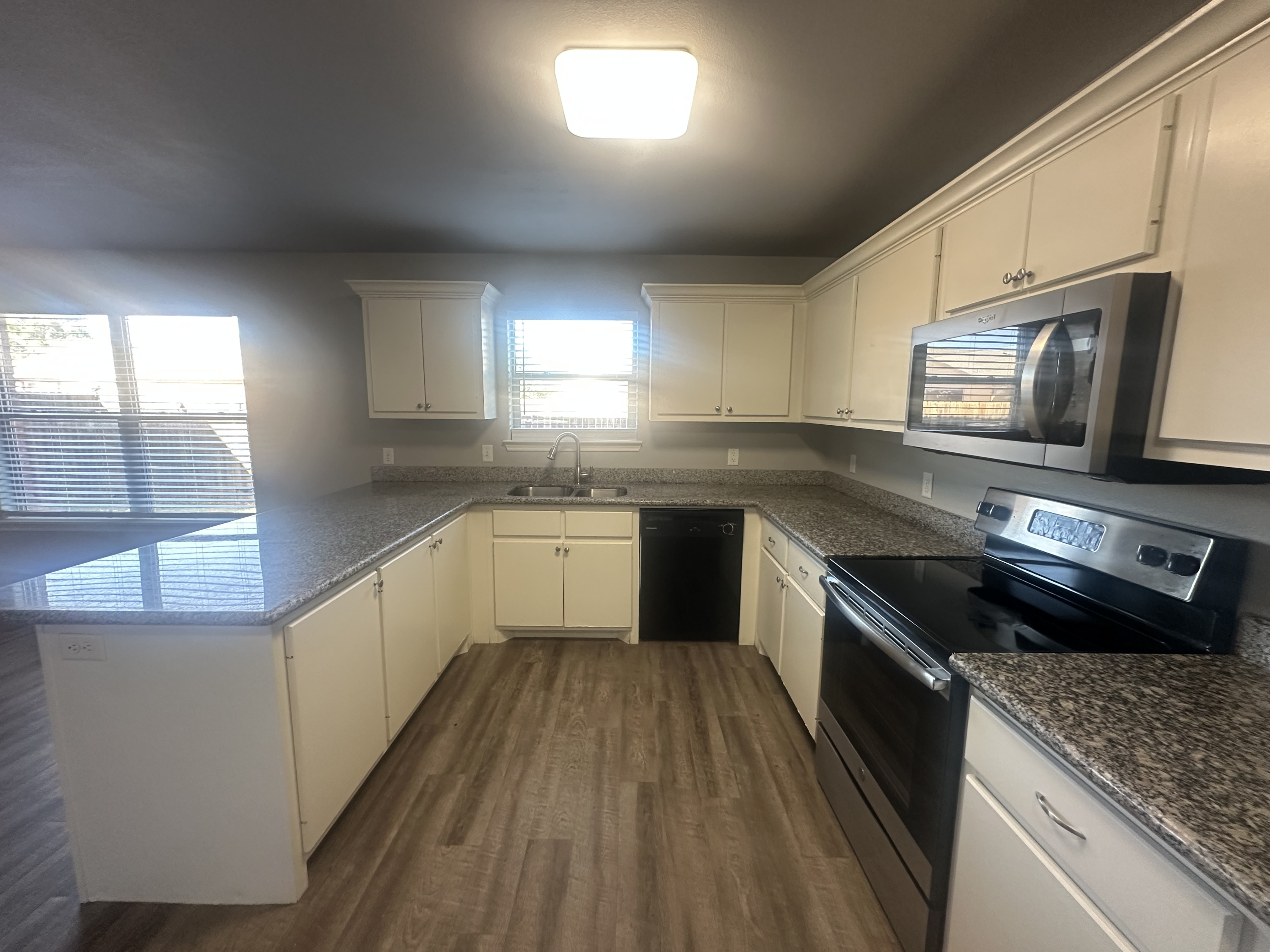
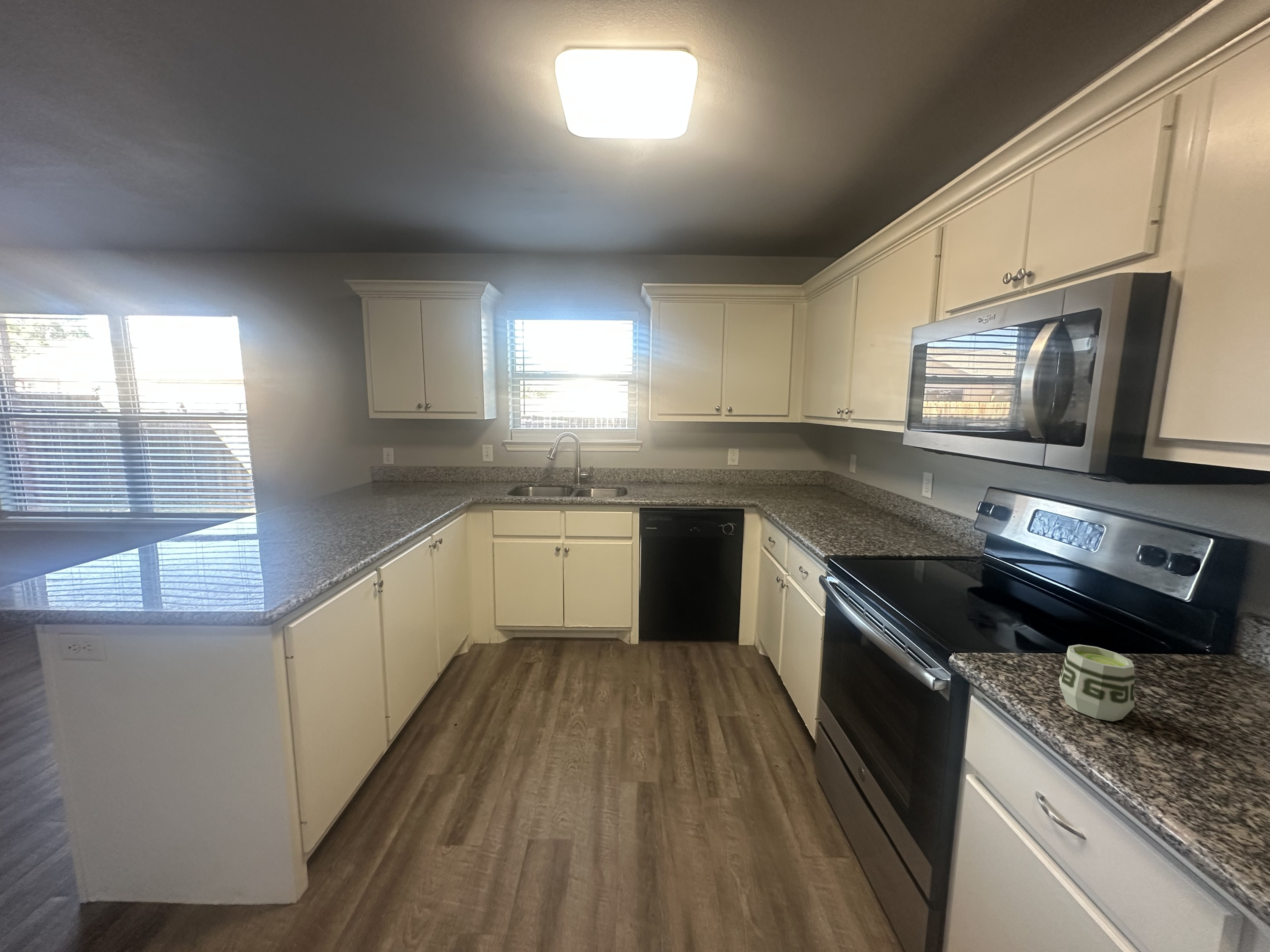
+ cup [1058,644,1135,722]
